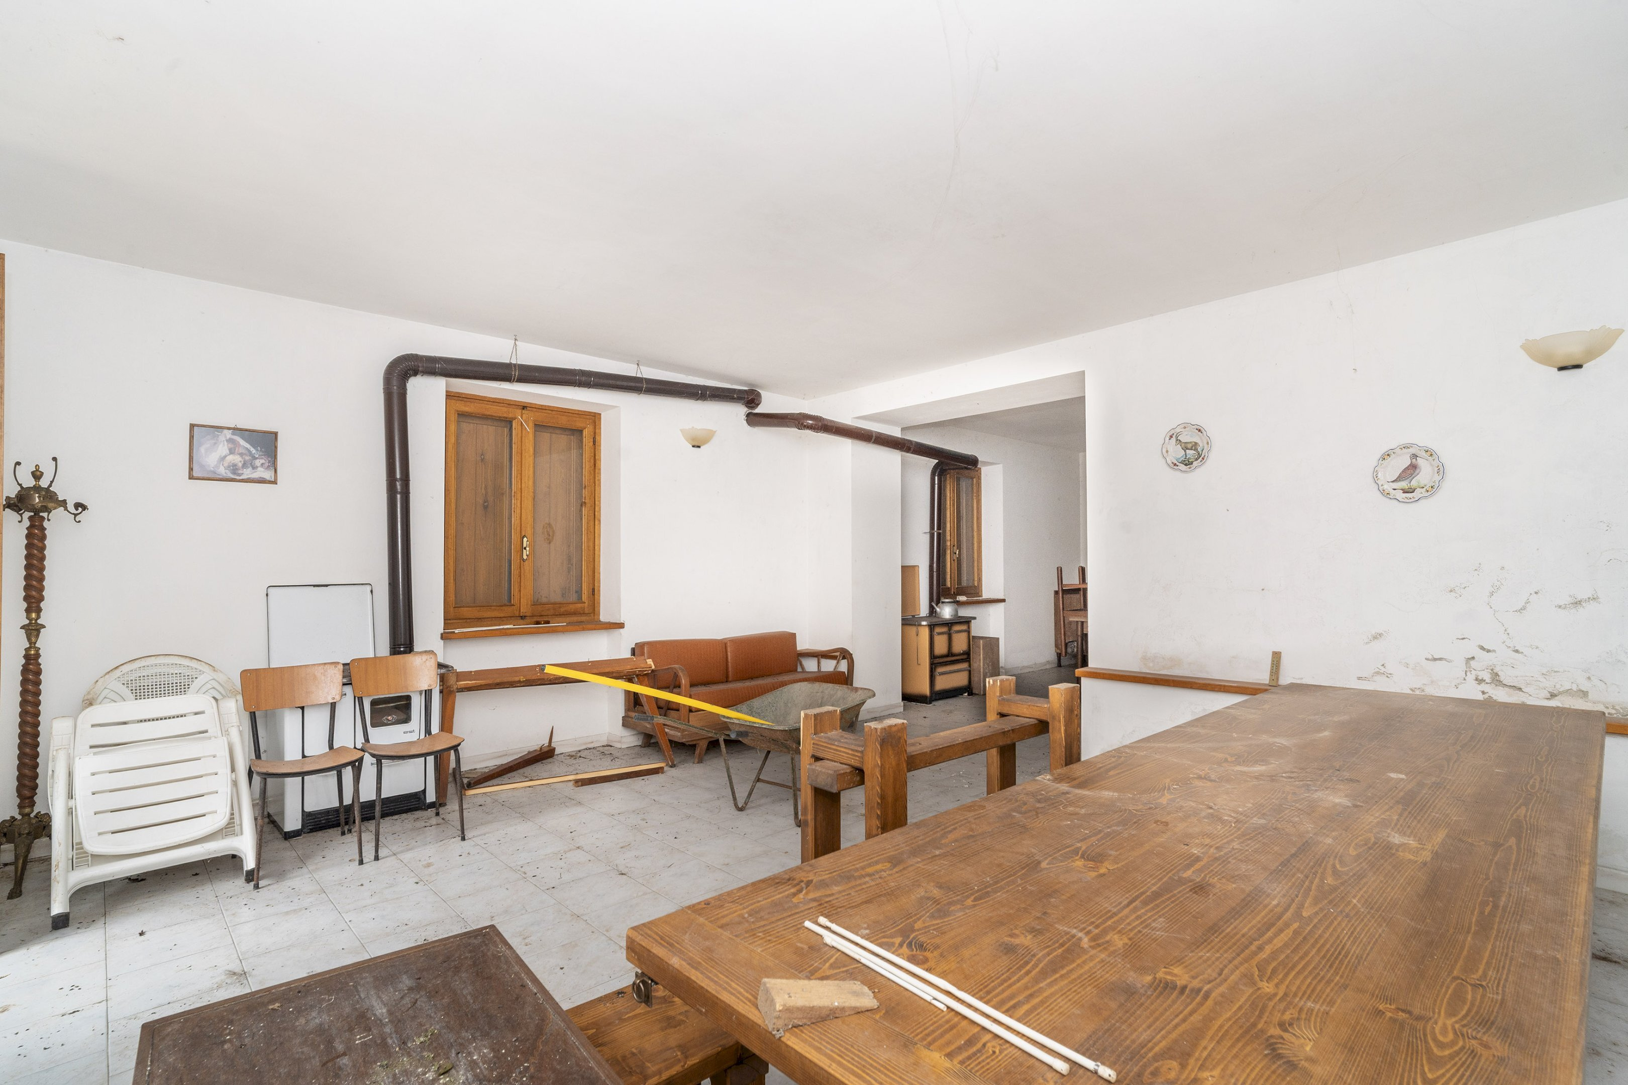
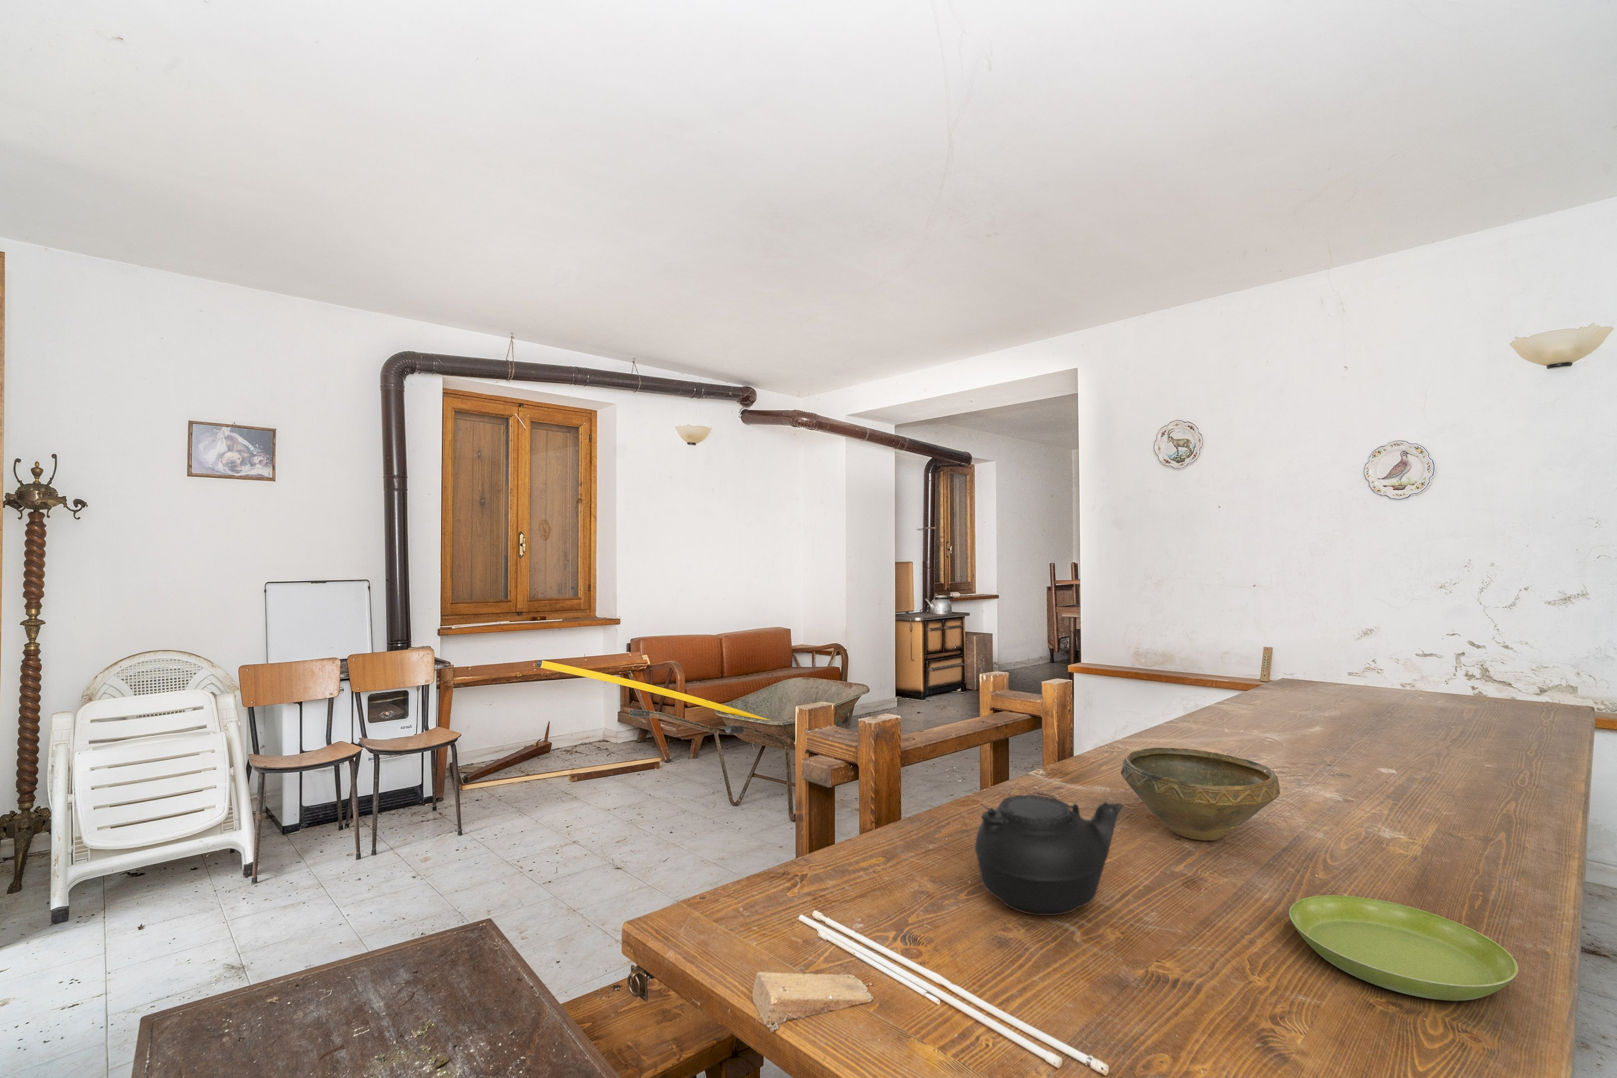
+ bowl [1120,747,1280,841]
+ saucer [1289,895,1518,1001]
+ teapot [975,790,1124,916]
